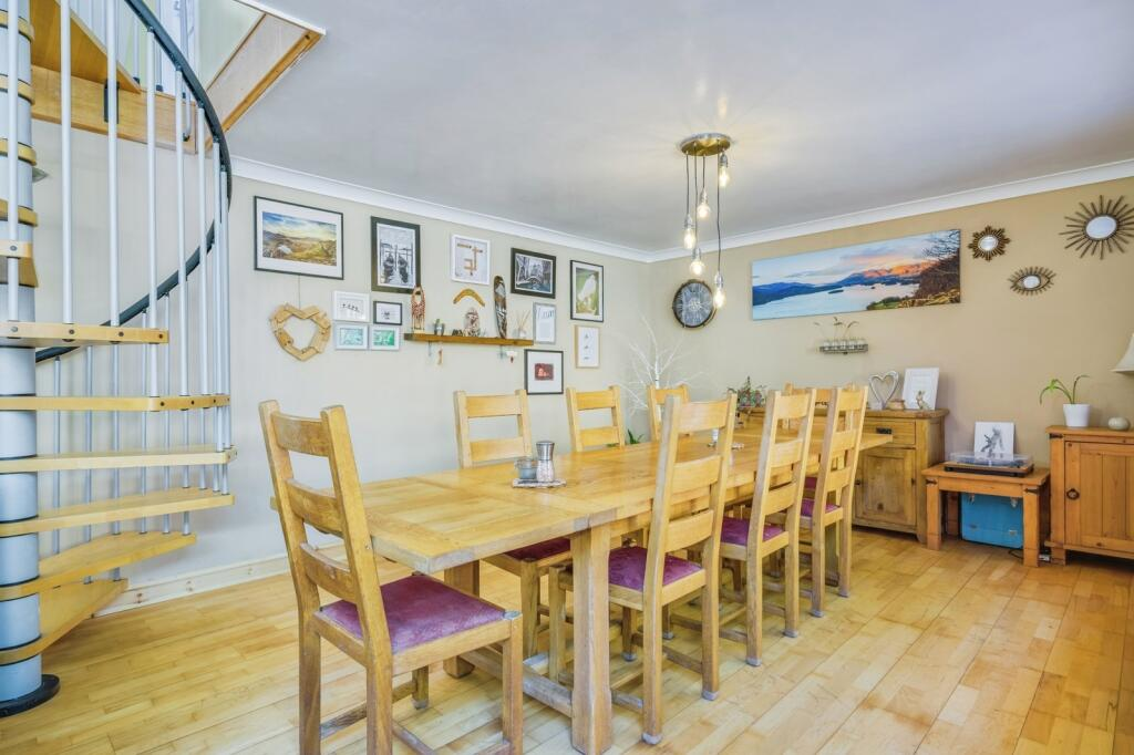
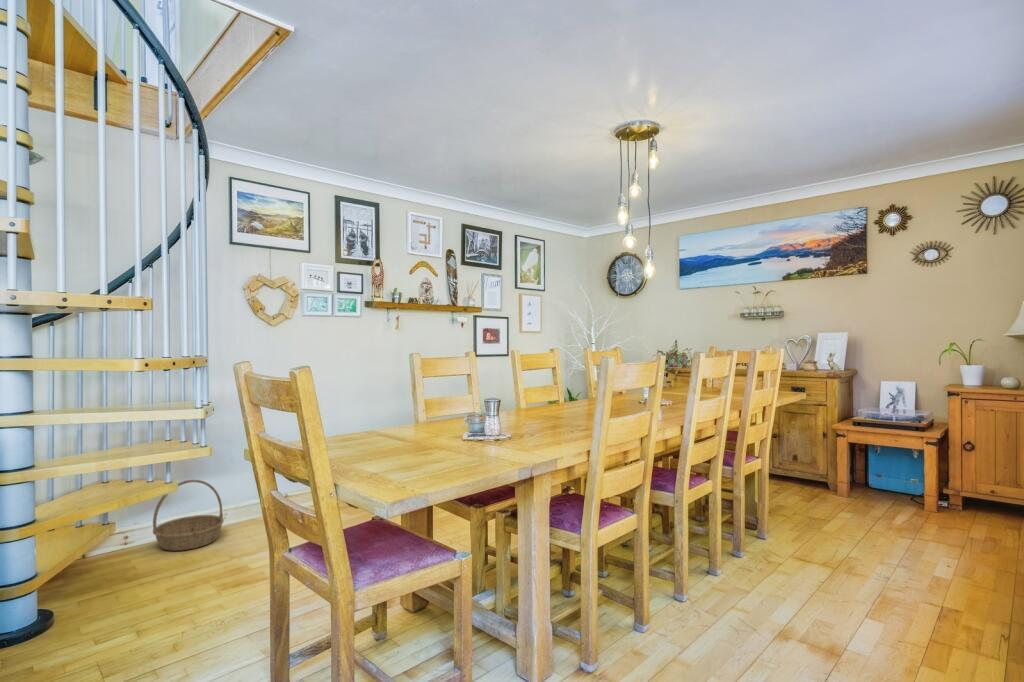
+ basket [152,479,225,552]
